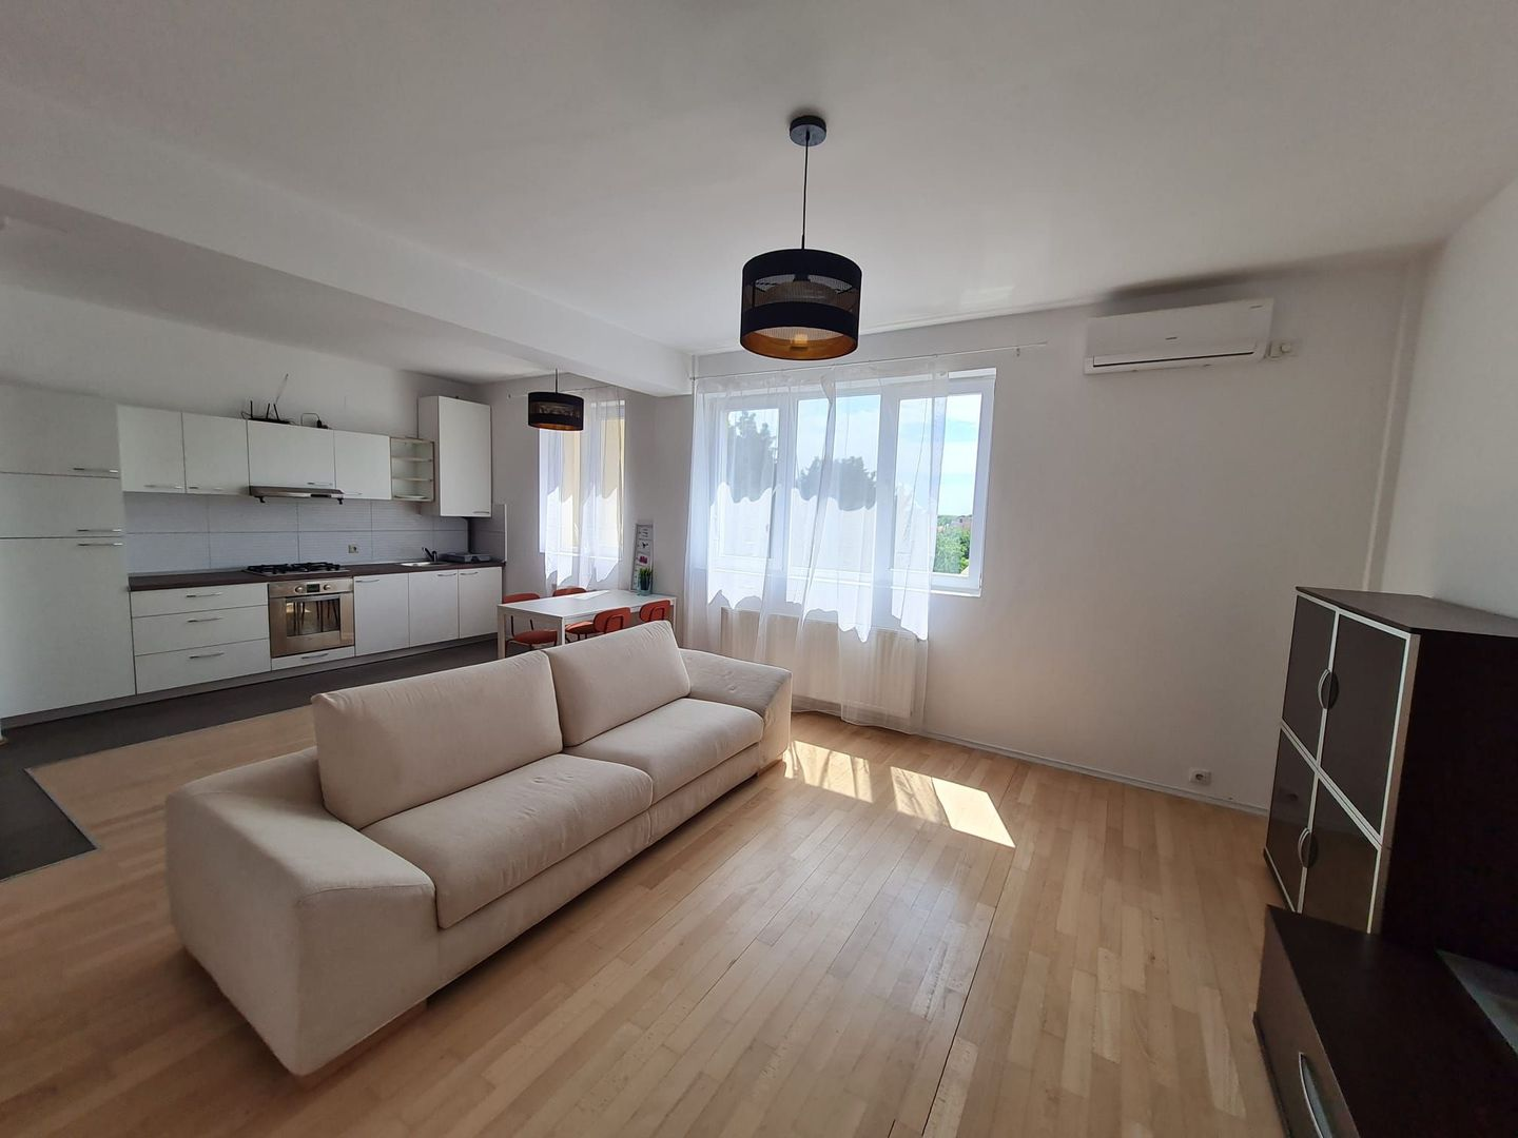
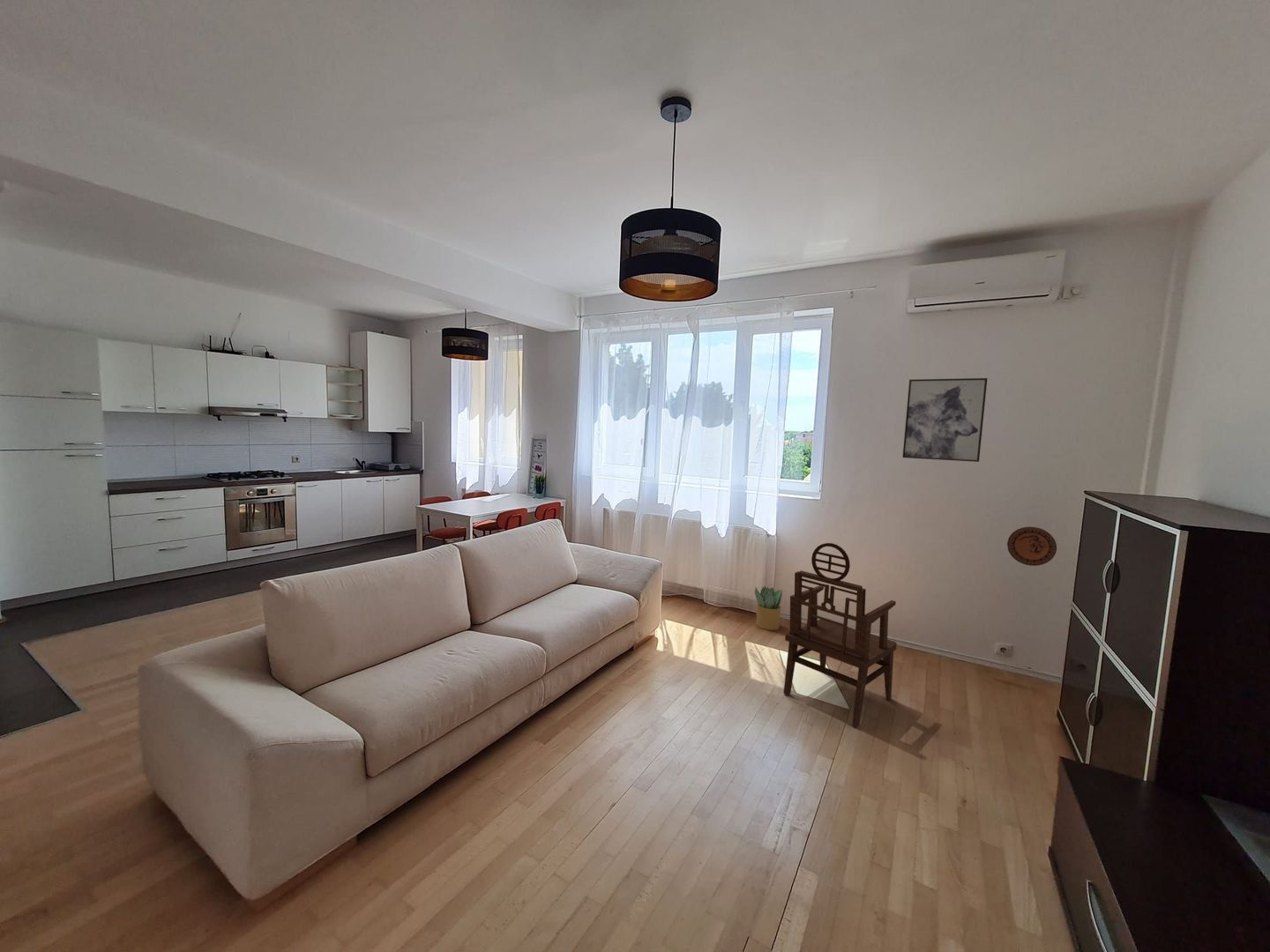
+ armchair [783,542,898,728]
+ potted plant [754,586,783,631]
+ wall art [901,377,988,463]
+ decorative plate [1006,526,1057,567]
